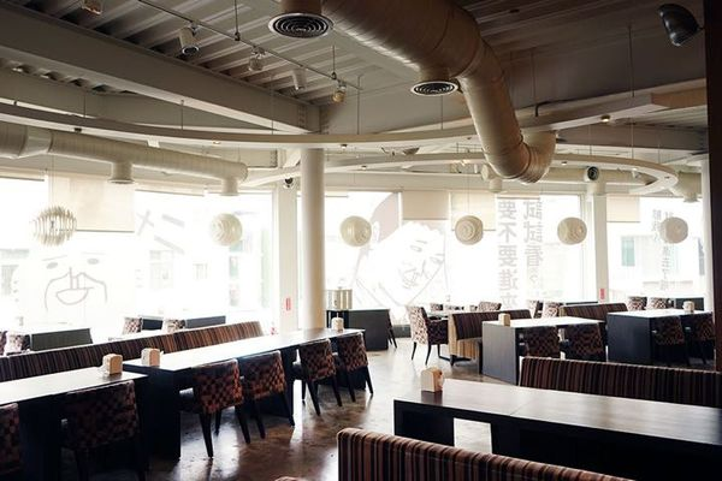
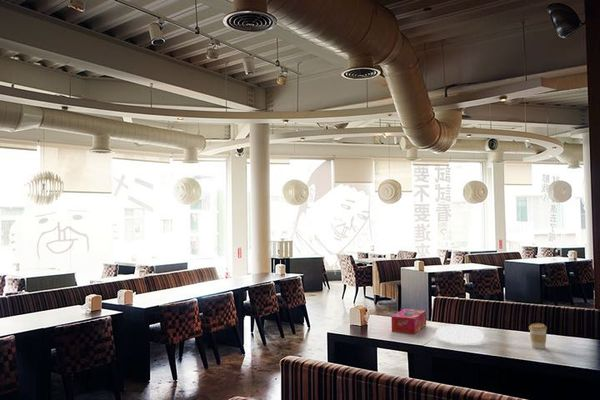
+ coffee cup [528,322,548,350]
+ plate [435,325,485,344]
+ tissue box [390,308,427,335]
